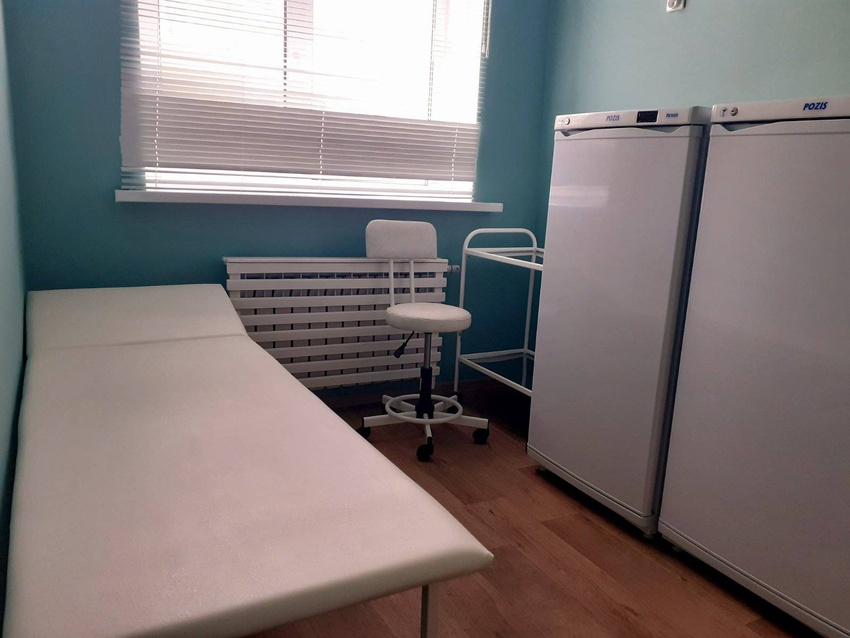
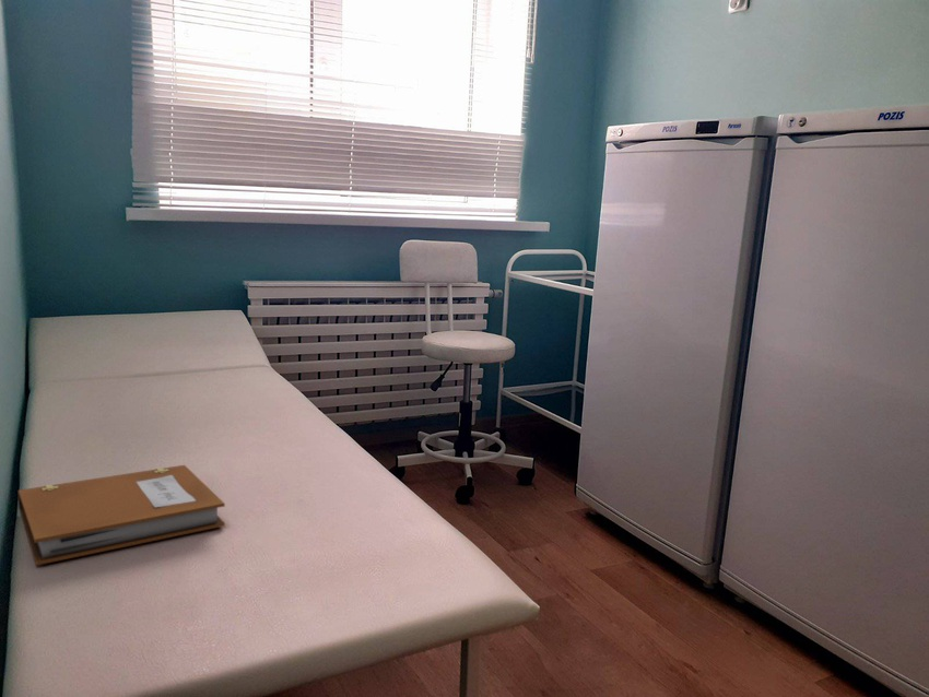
+ notebook [17,464,226,566]
